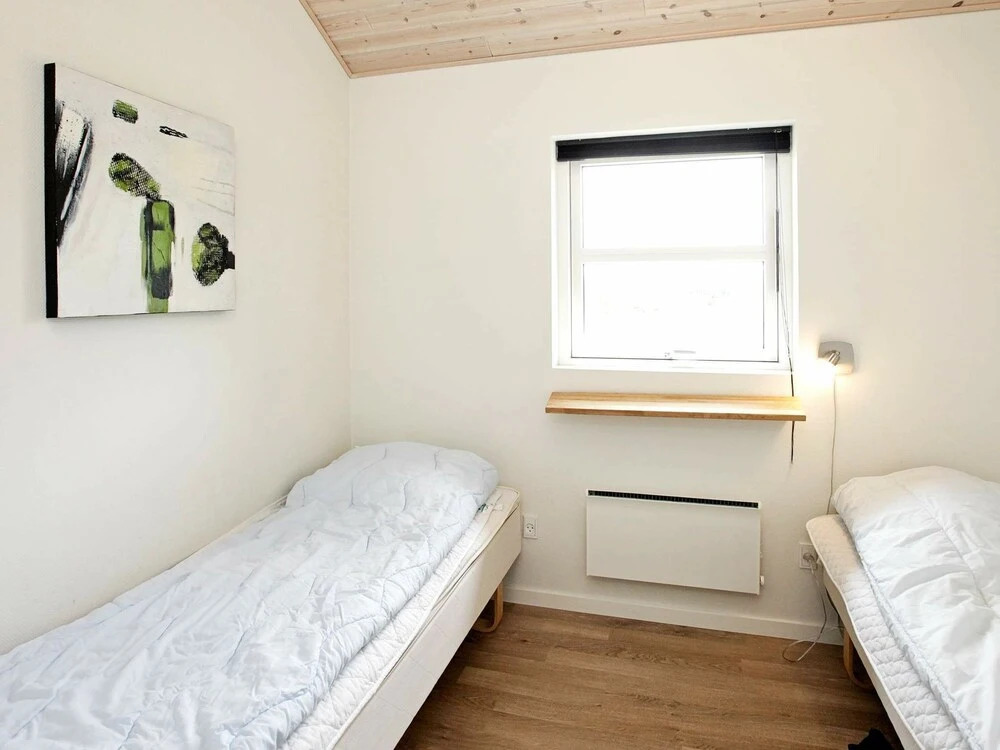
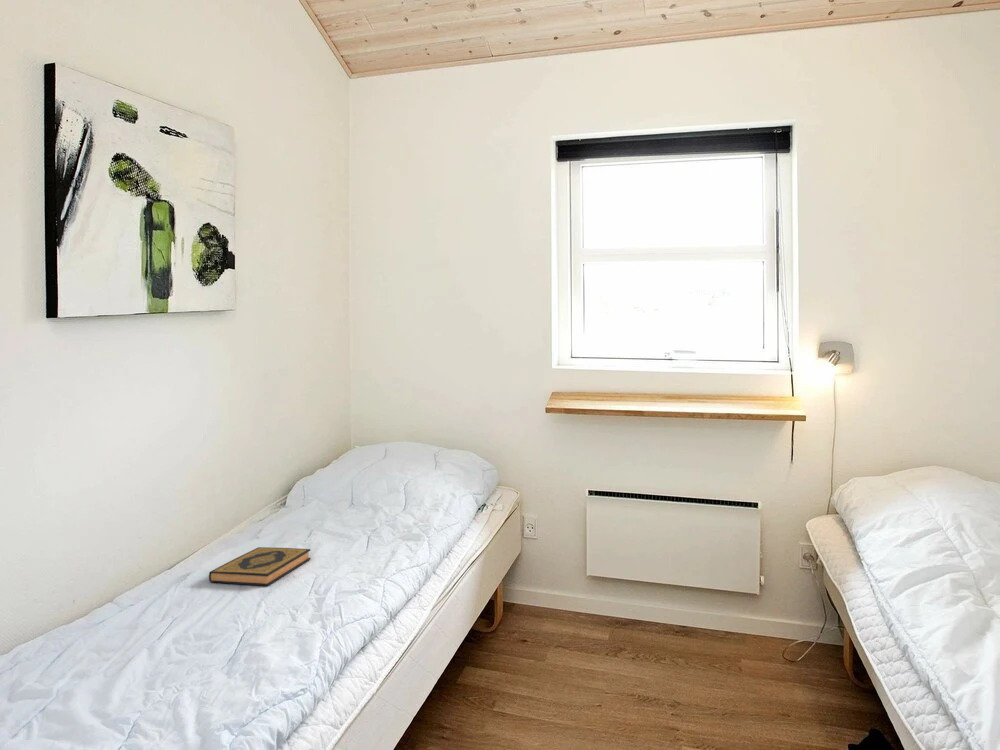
+ hardback book [208,546,312,587]
